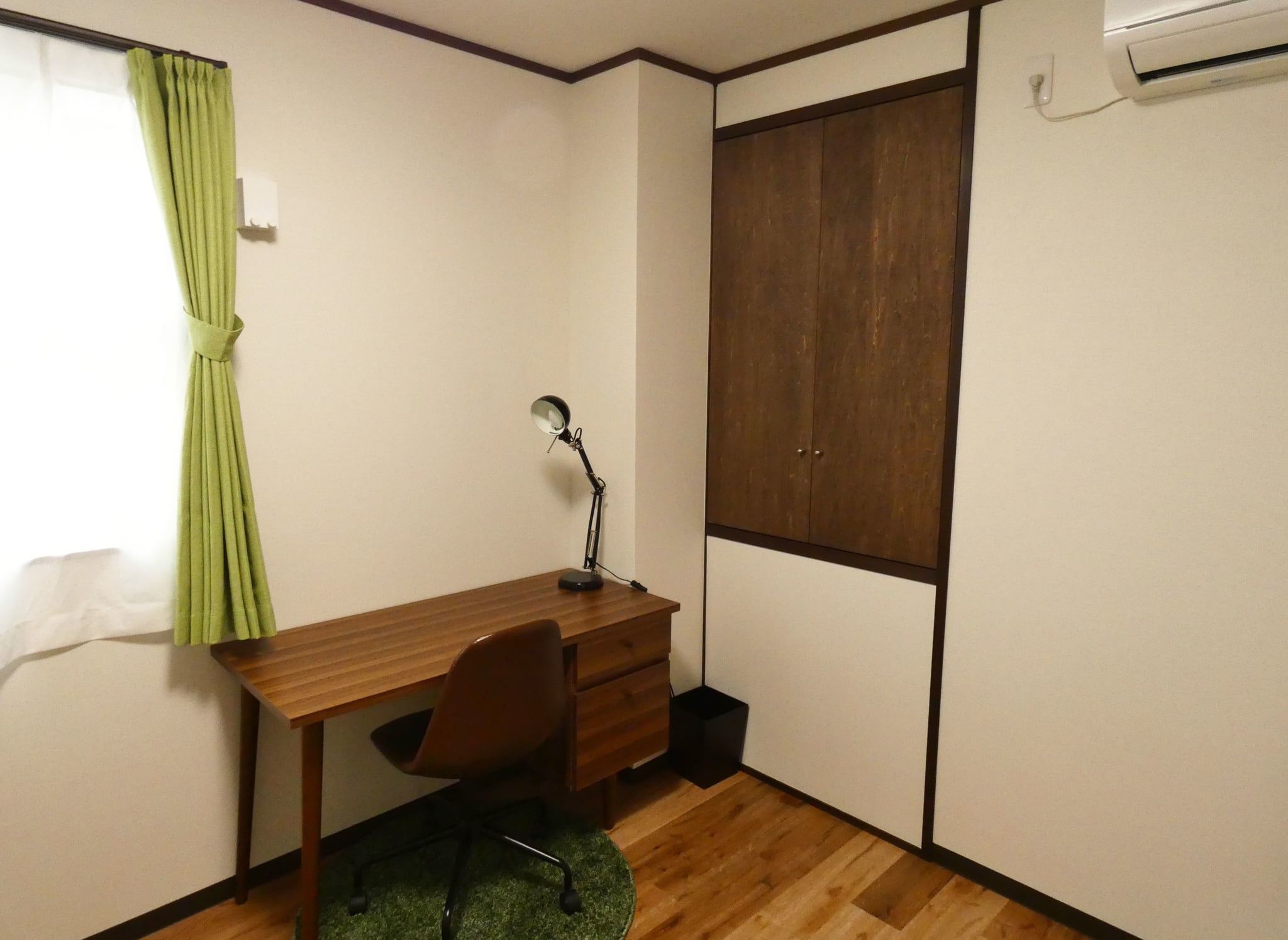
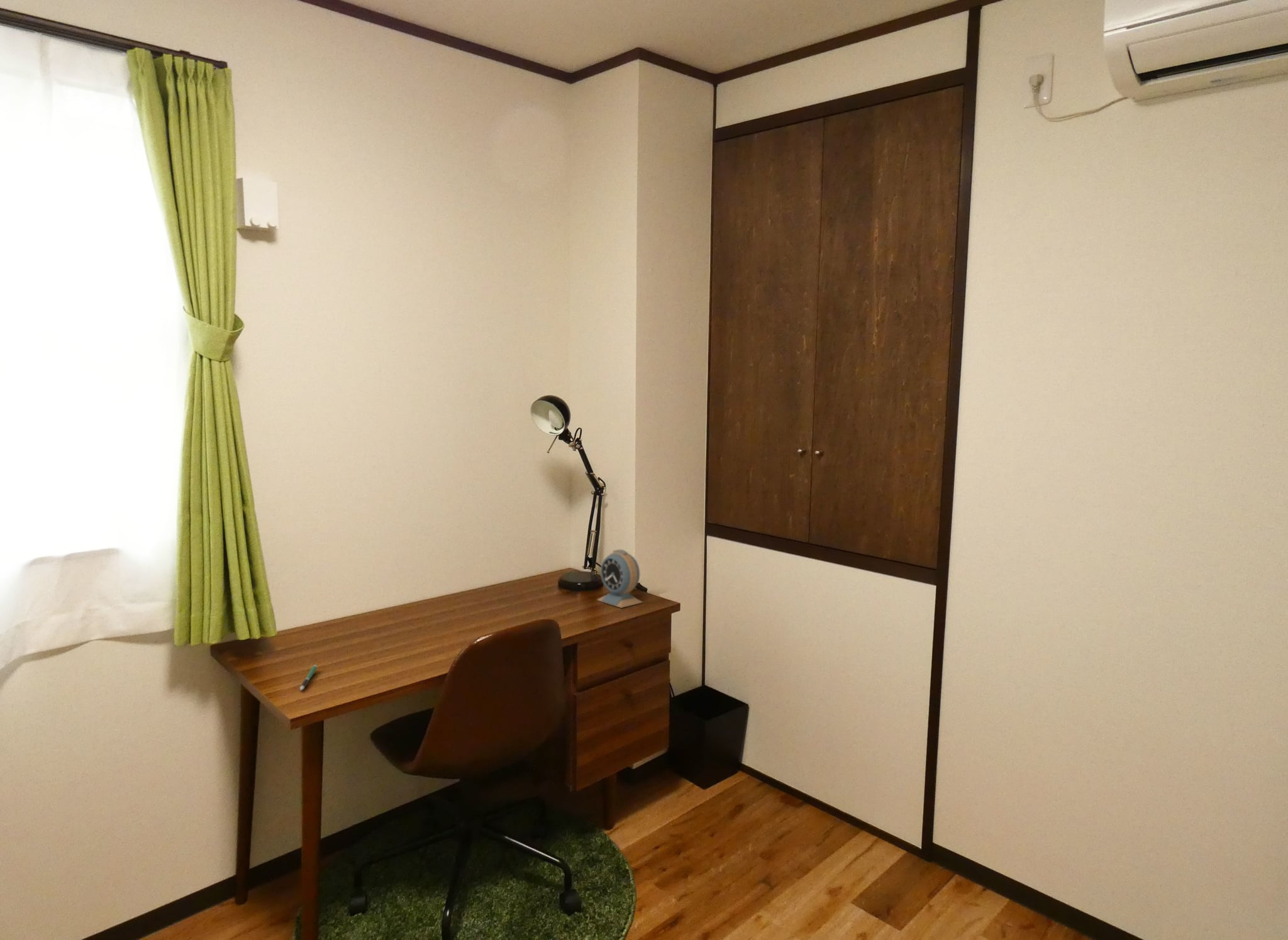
+ alarm clock [596,549,643,609]
+ pen [299,664,318,691]
